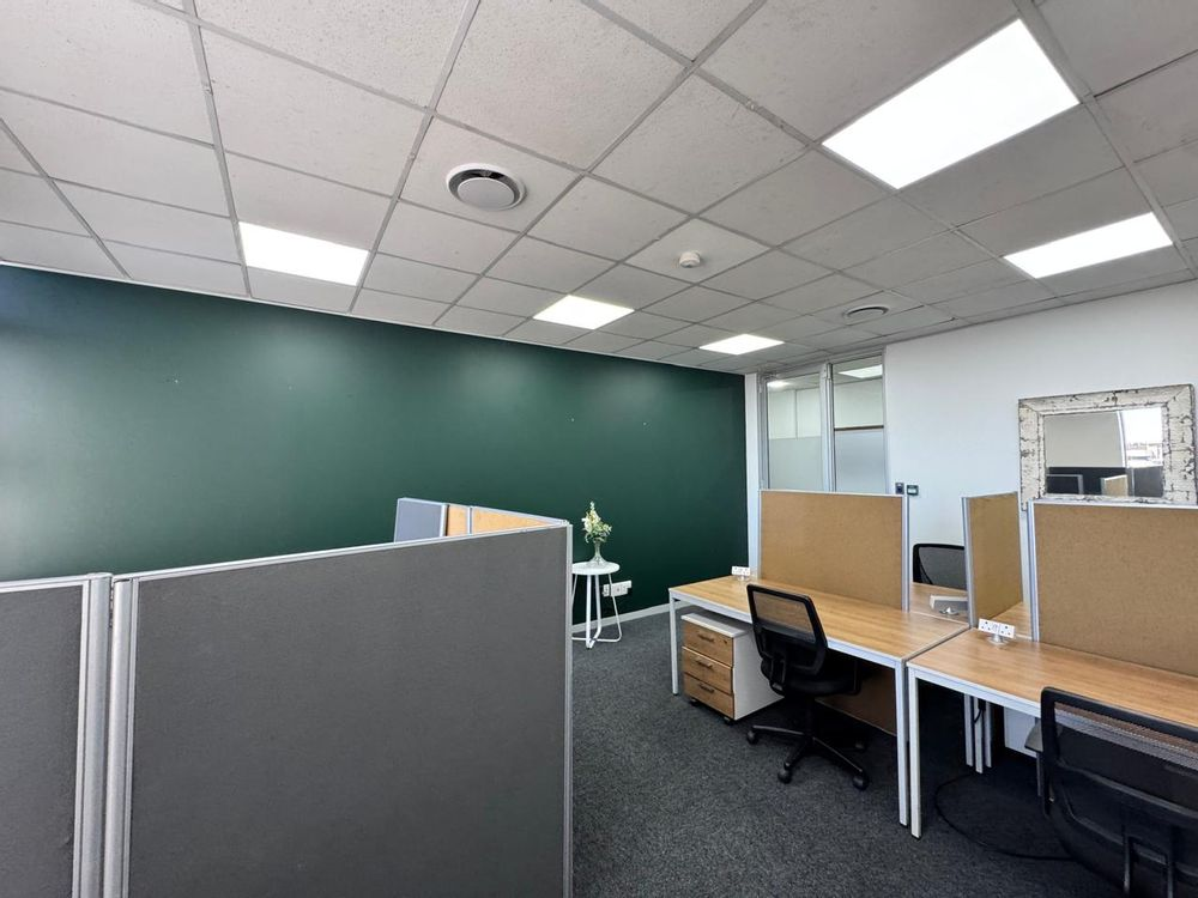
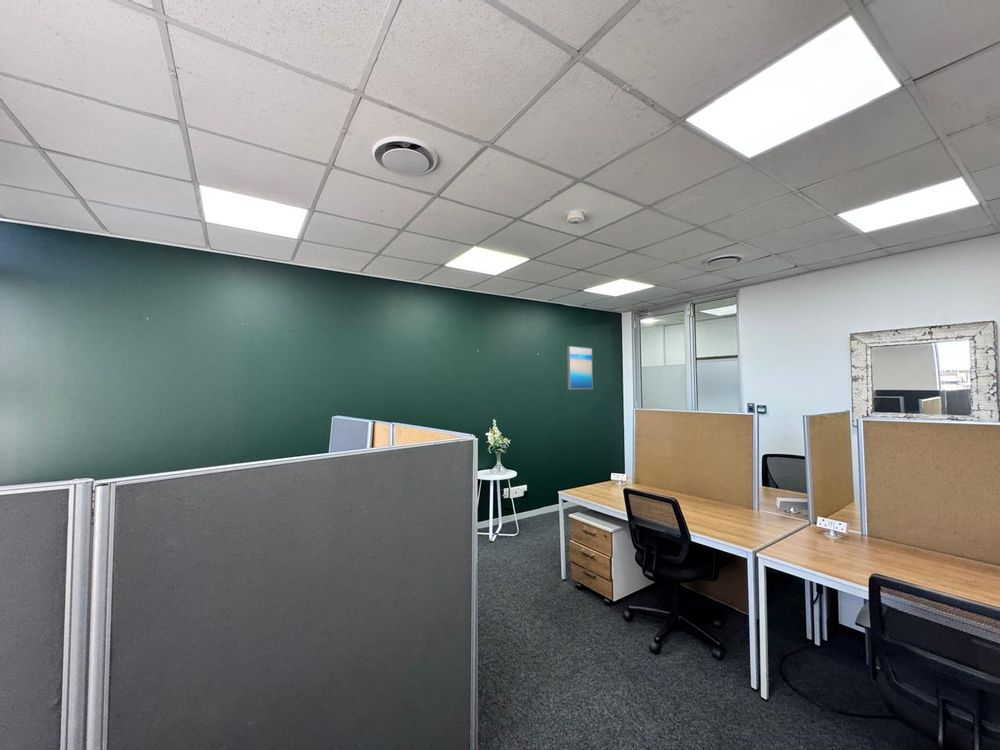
+ wall art [566,345,594,390]
